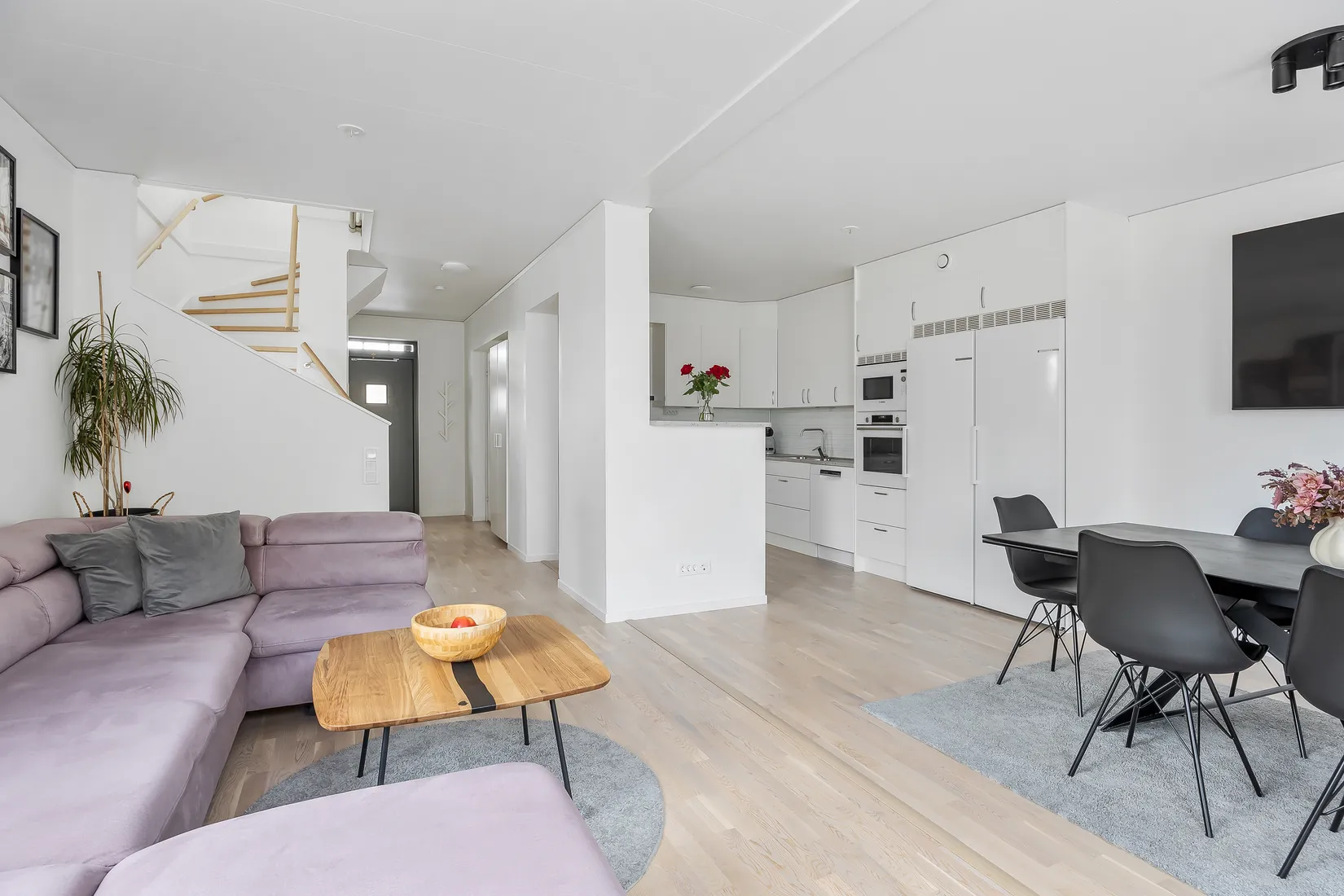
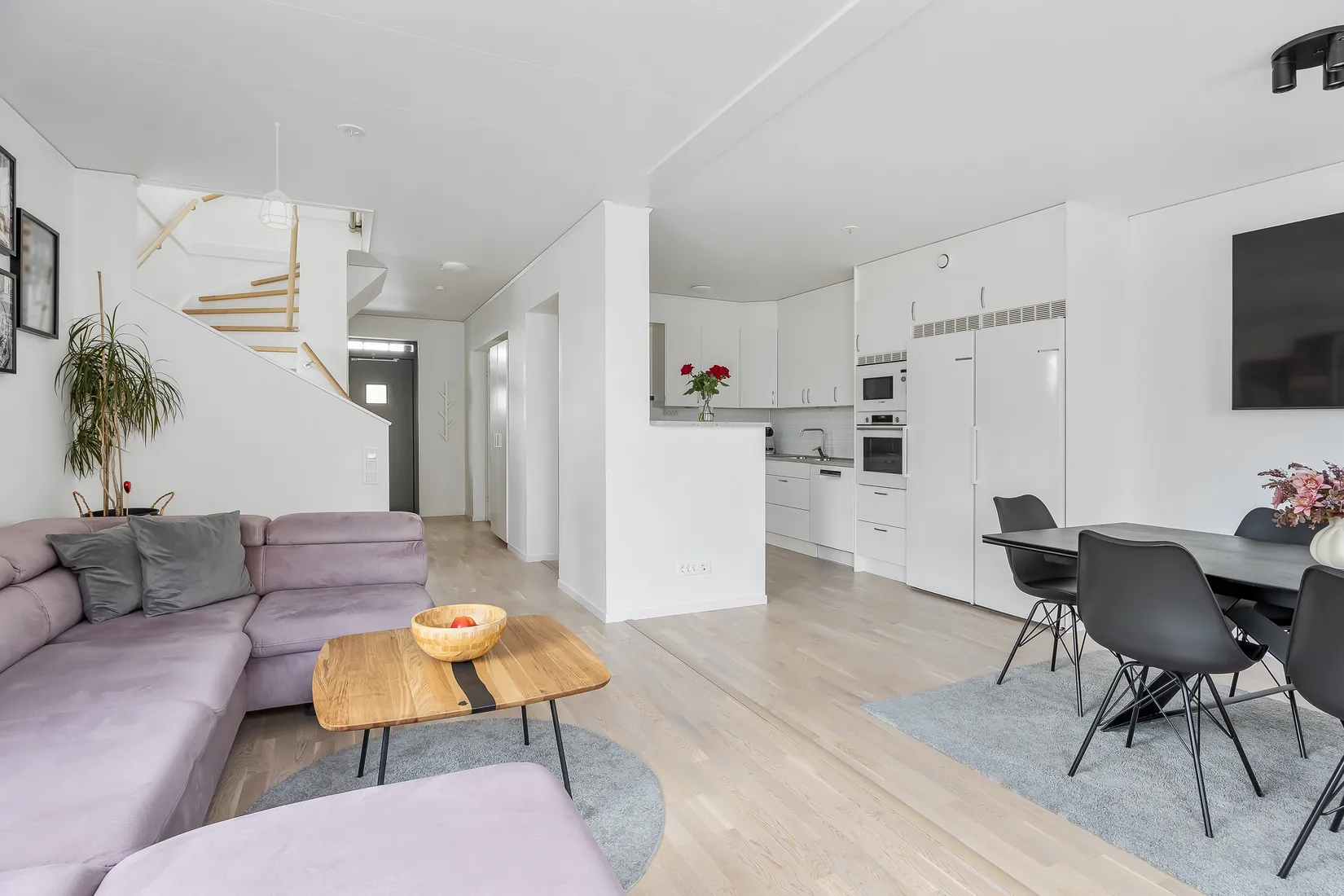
+ pendant lamp [257,122,297,231]
